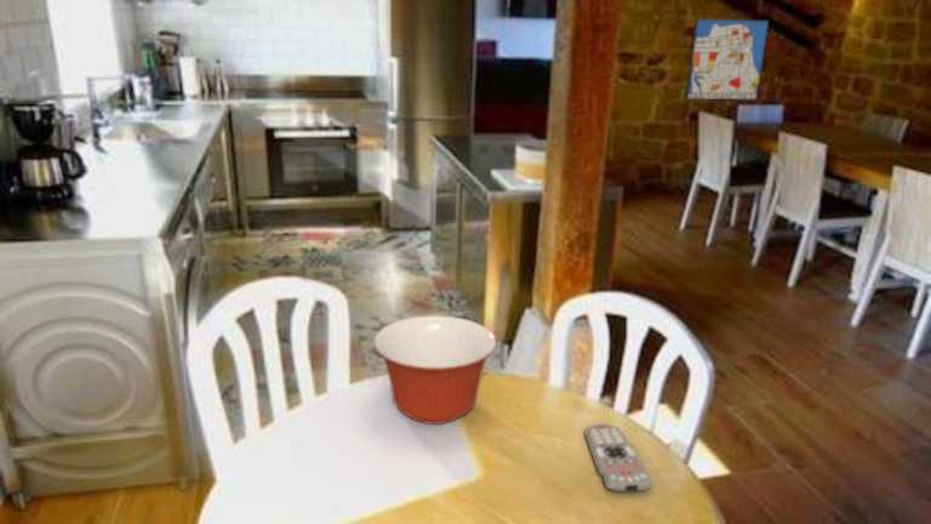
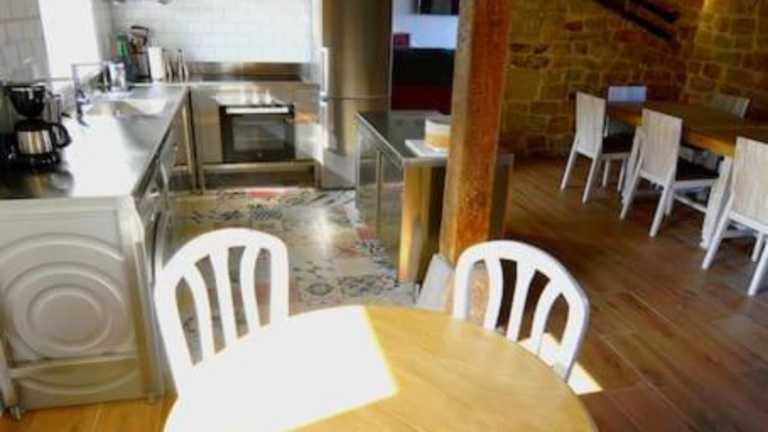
- mixing bowl [372,314,498,426]
- wall art [685,17,770,102]
- remote control [583,423,655,494]
